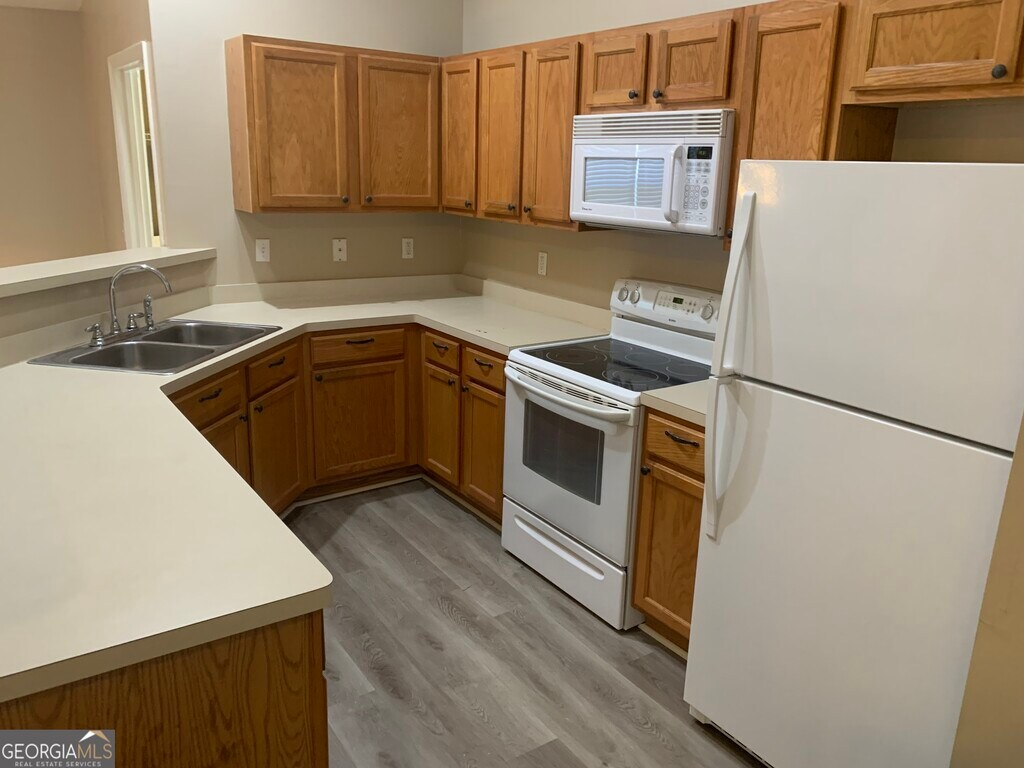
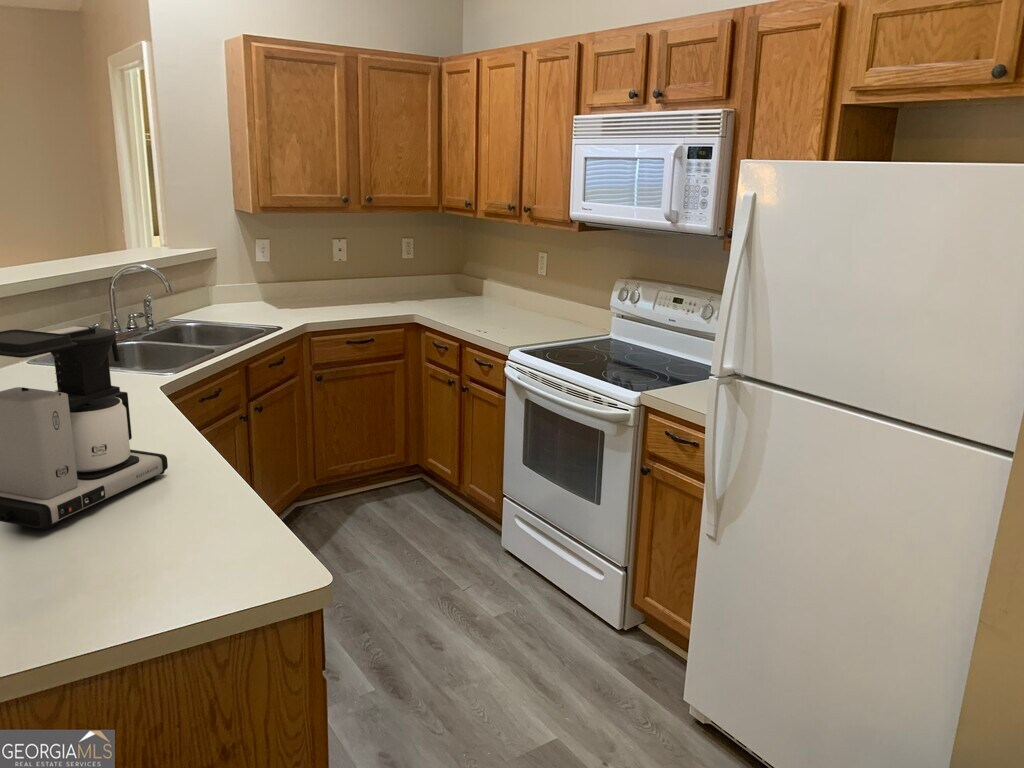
+ coffee maker [0,325,169,531]
